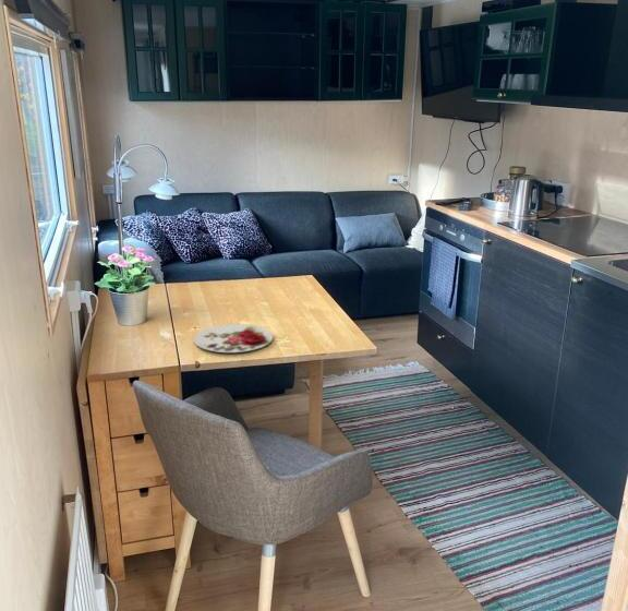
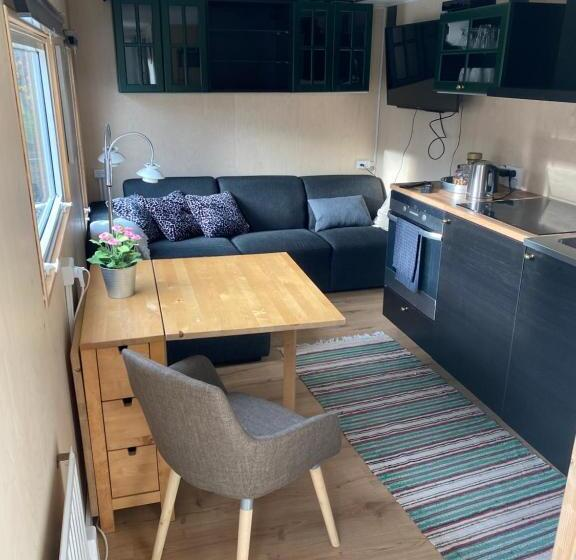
- plate [193,323,274,354]
